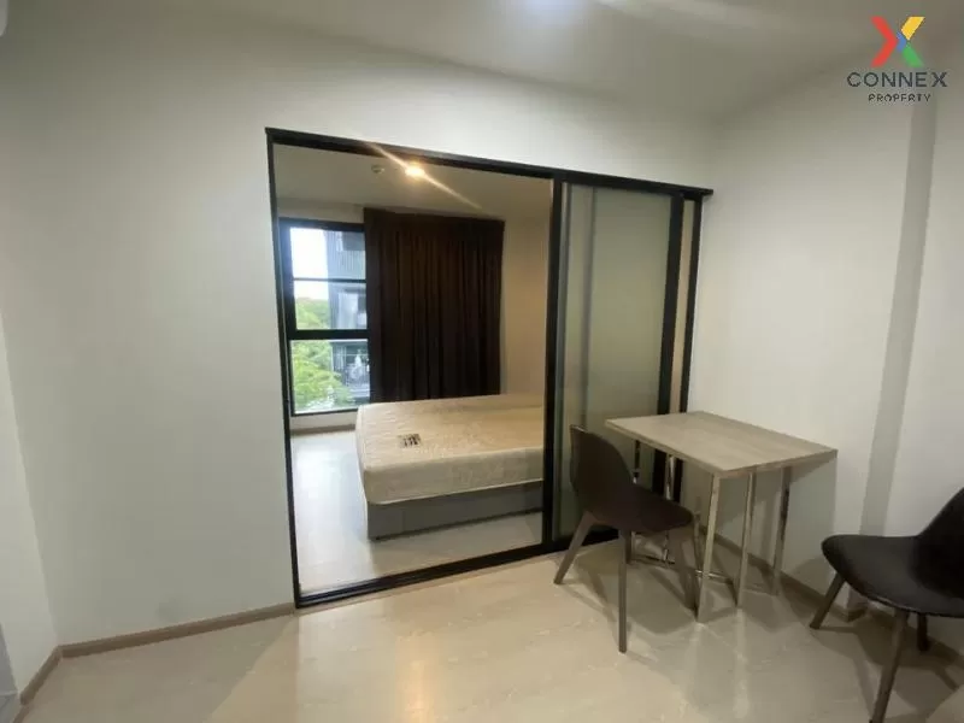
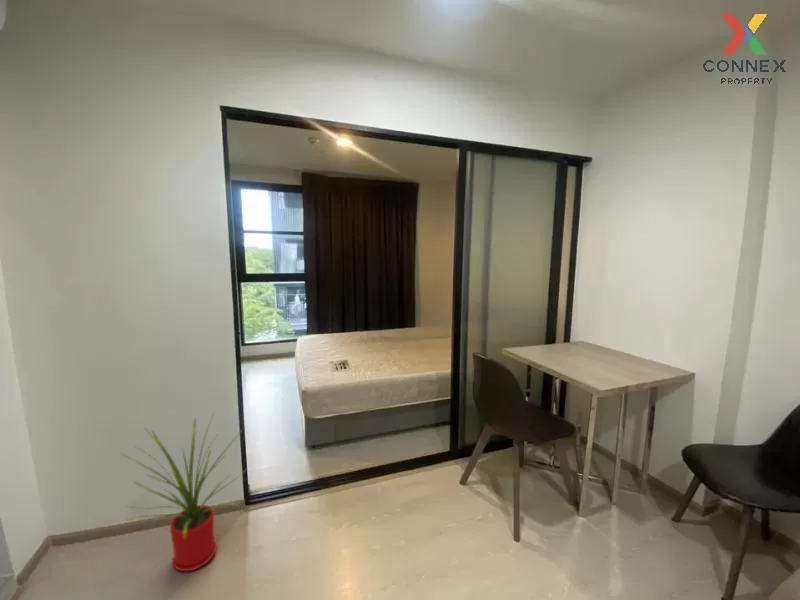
+ house plant [119,413,249,573]
